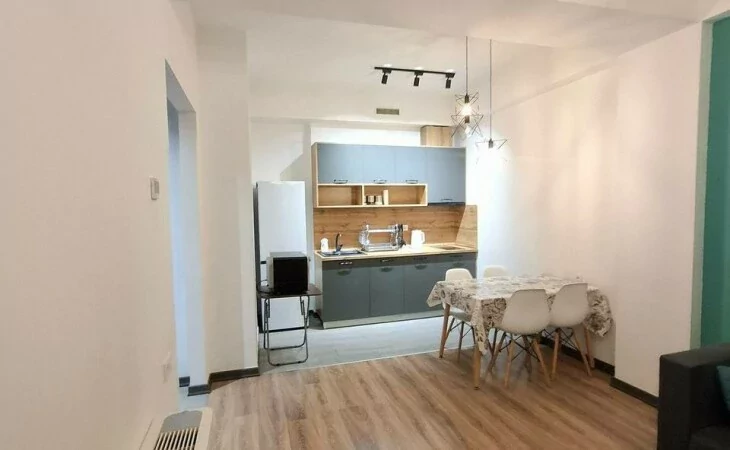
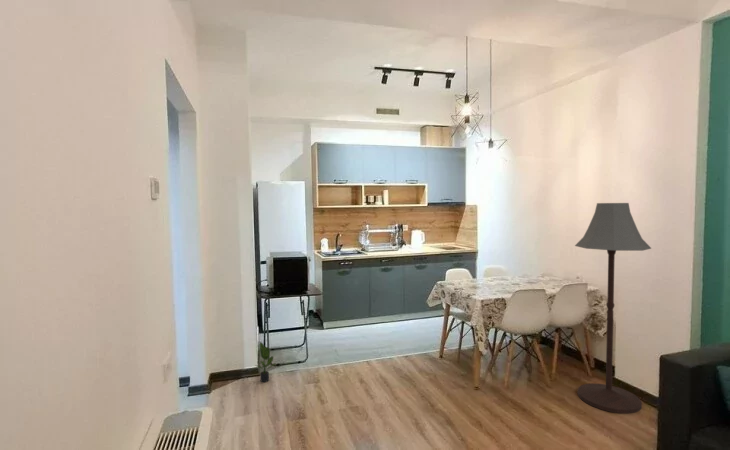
+ floor lamp [574,202,652,415]
+ potted plant [254,341,277,383]
